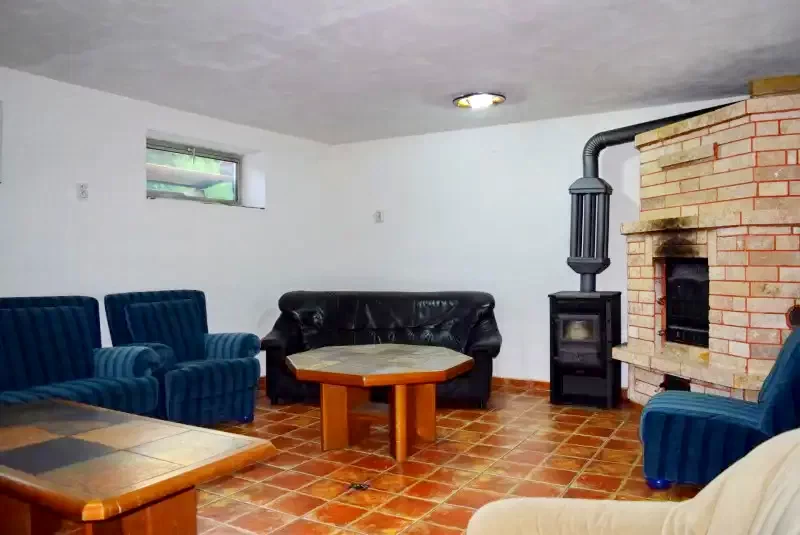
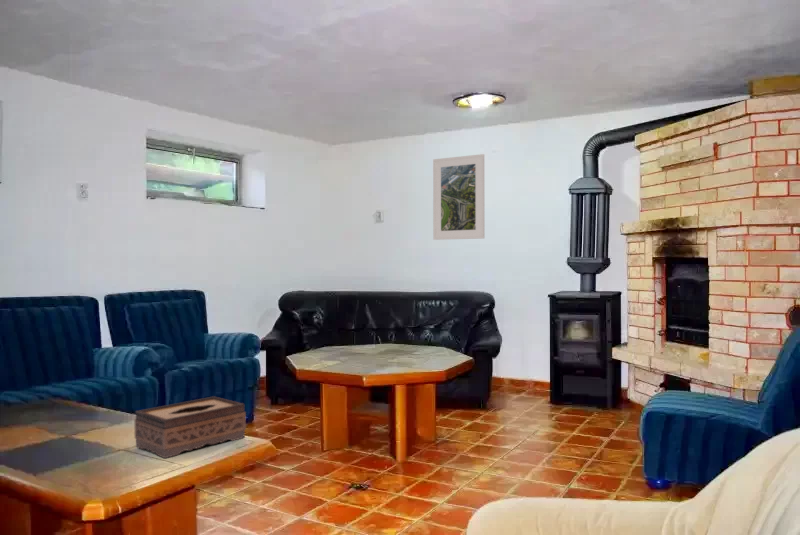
+ tissue box [134,395,247,459]
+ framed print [432,153,485,241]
